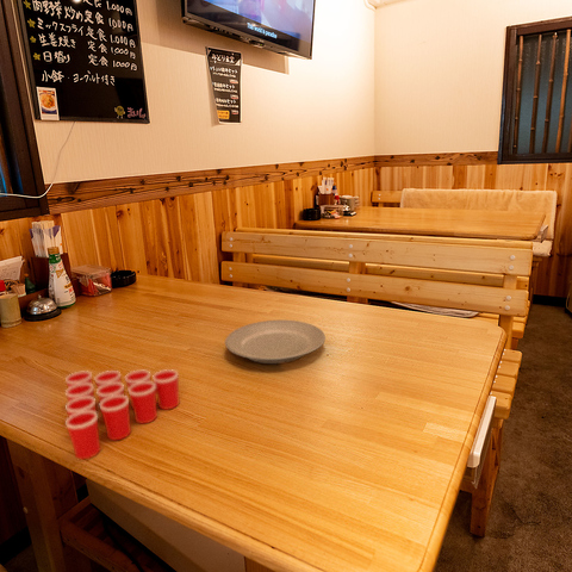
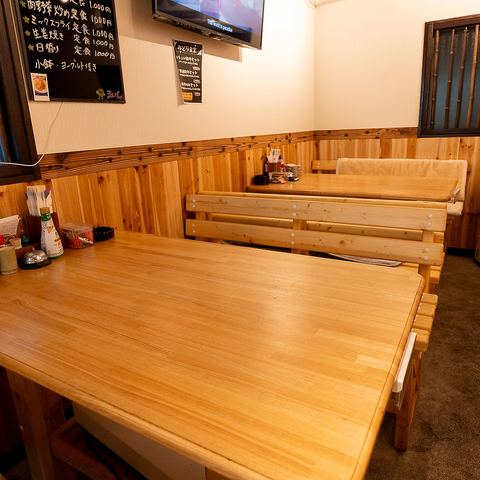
- cup [64,368,181,461]
- plate [224,319,327,365]
